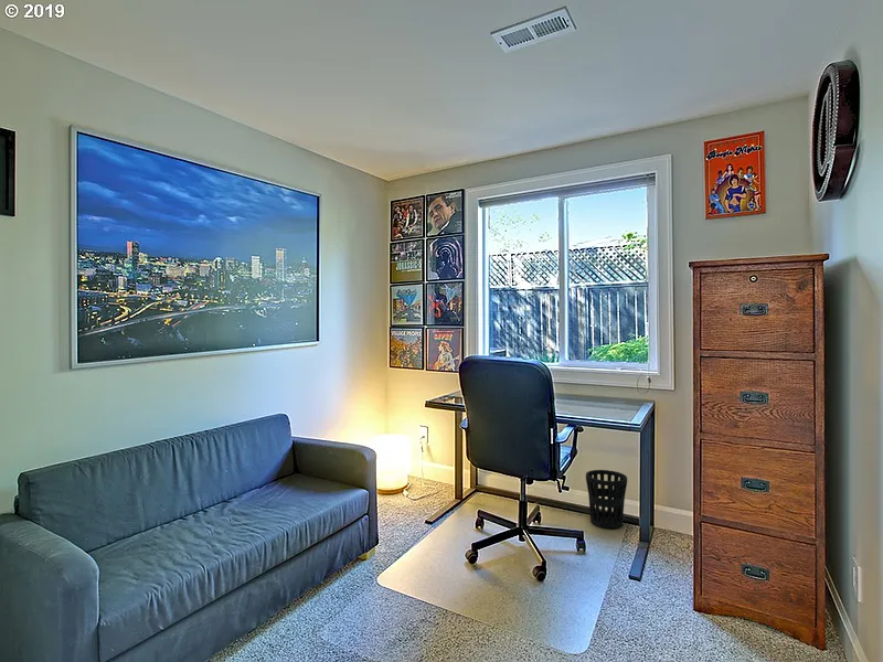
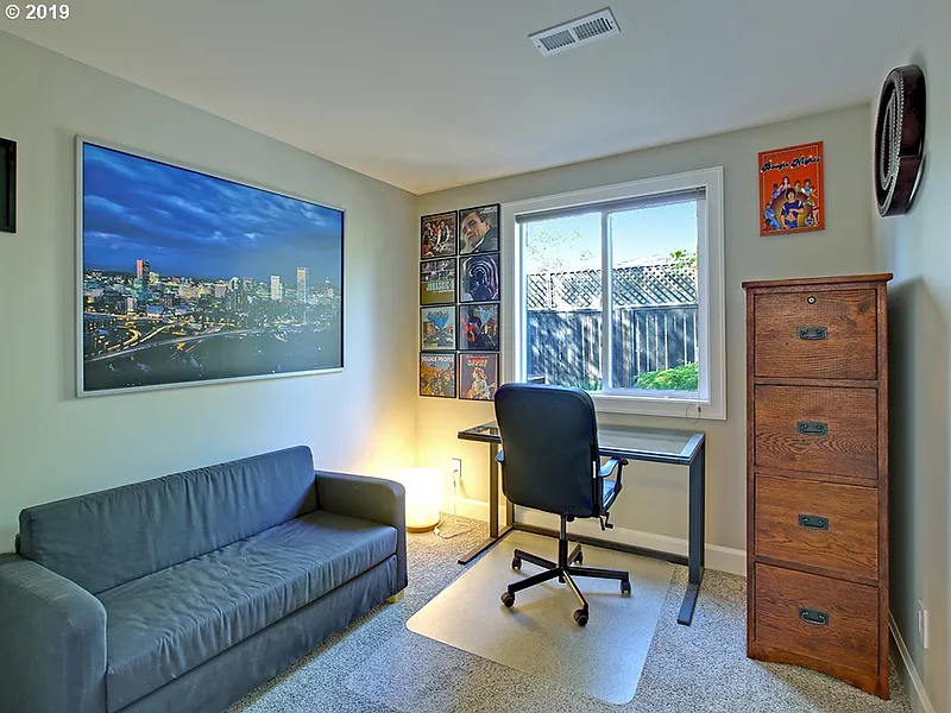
- wastebasket [585,469,628,530]
